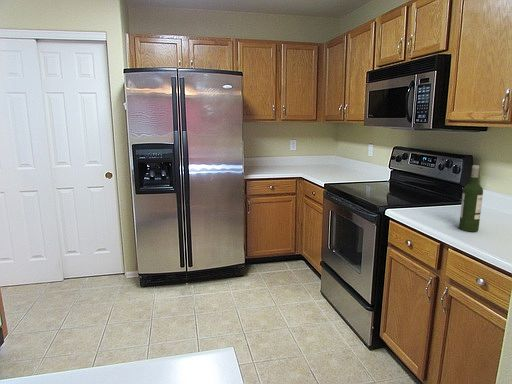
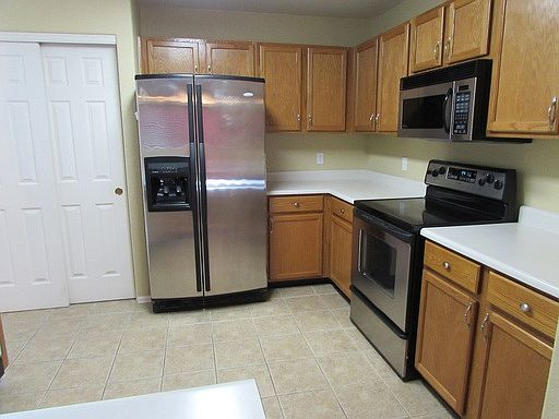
- wine bottle [458,164,484,232]
